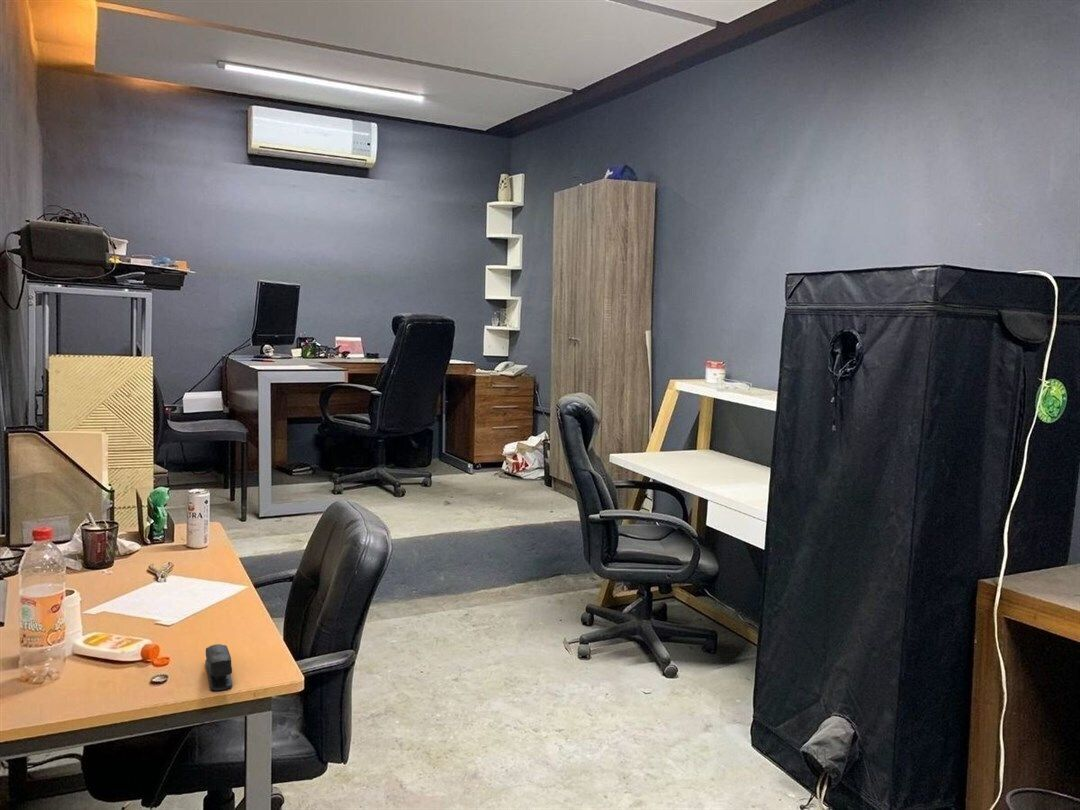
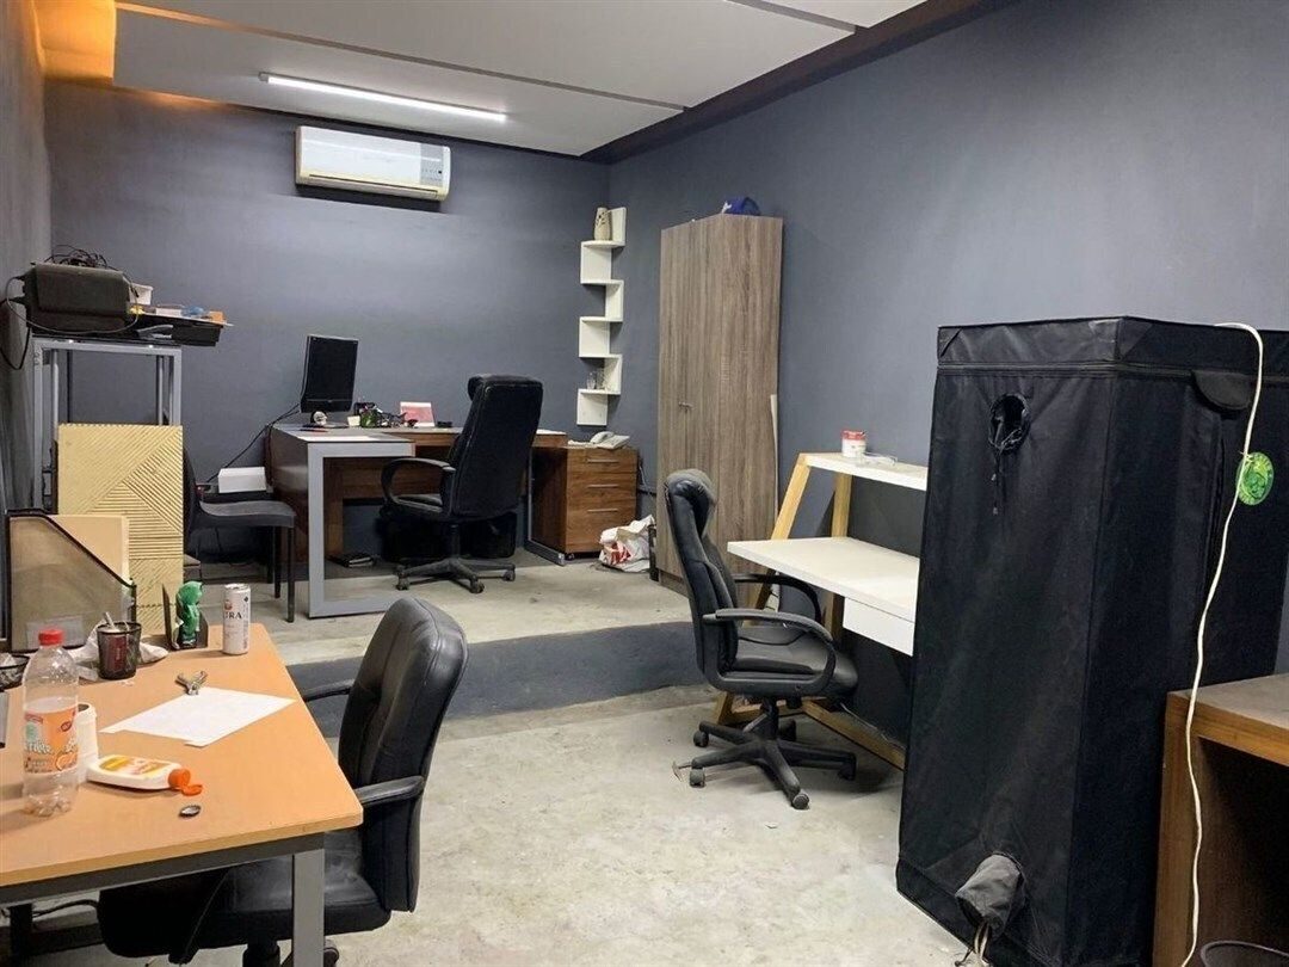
- stapler [204,643,234,691]
